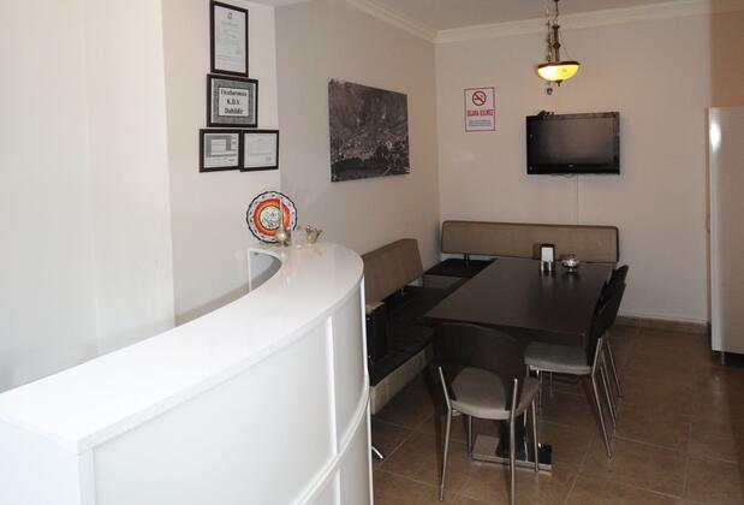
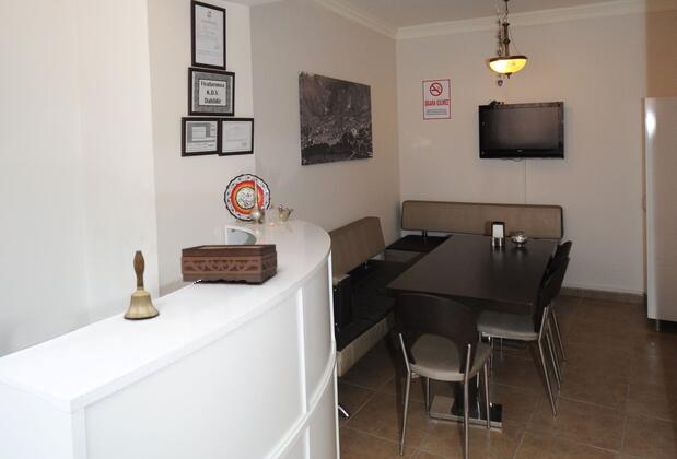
+ hand bell [122,249,160,319]
+ tissue box [179,243,279,283]
